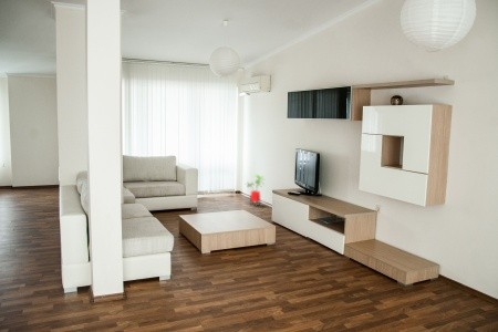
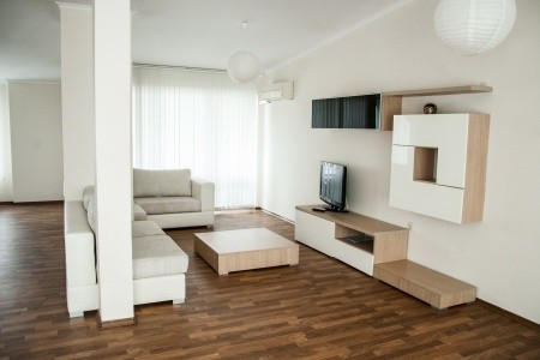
- house plant [245,174,266,207]
